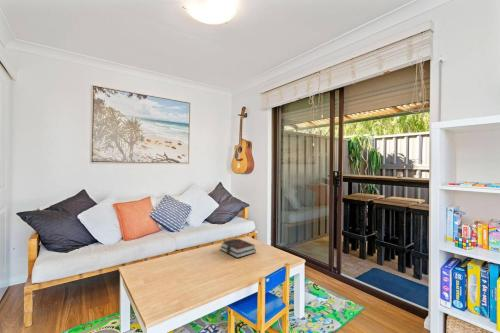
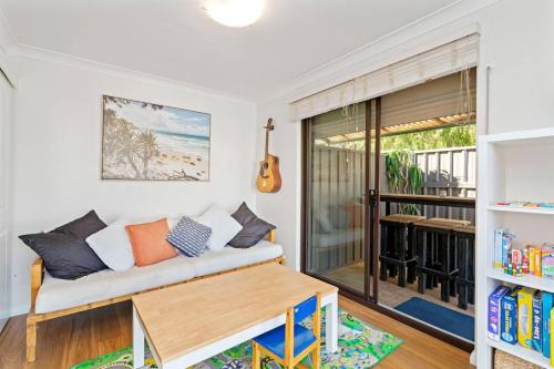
- book [219,237,257,259]
